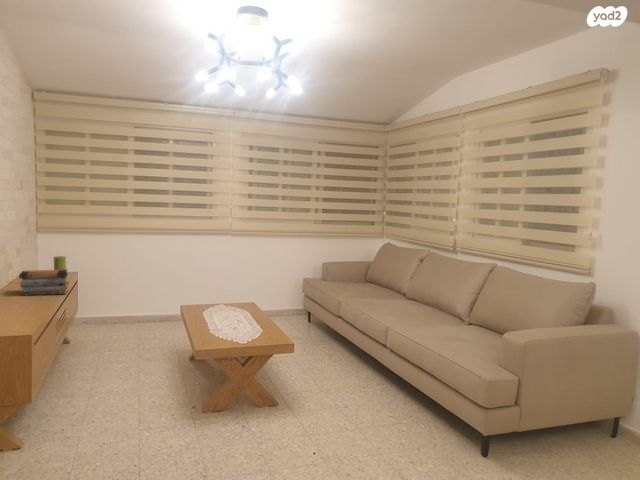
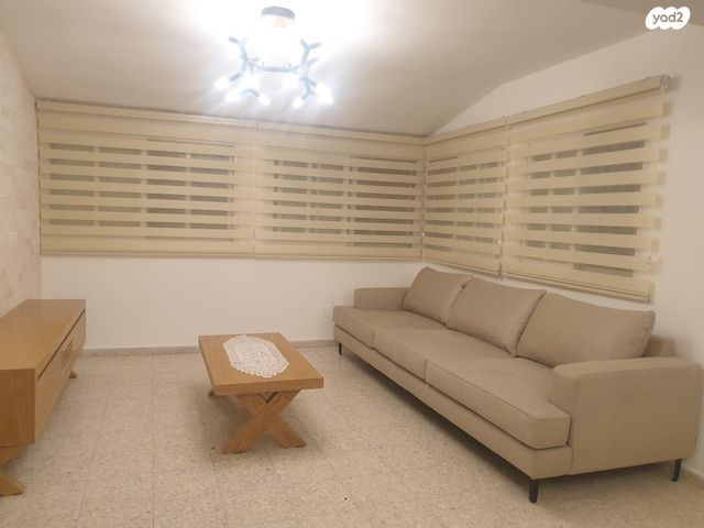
- book stack [18,268,69,297]
- candle [52,255,70,285]
